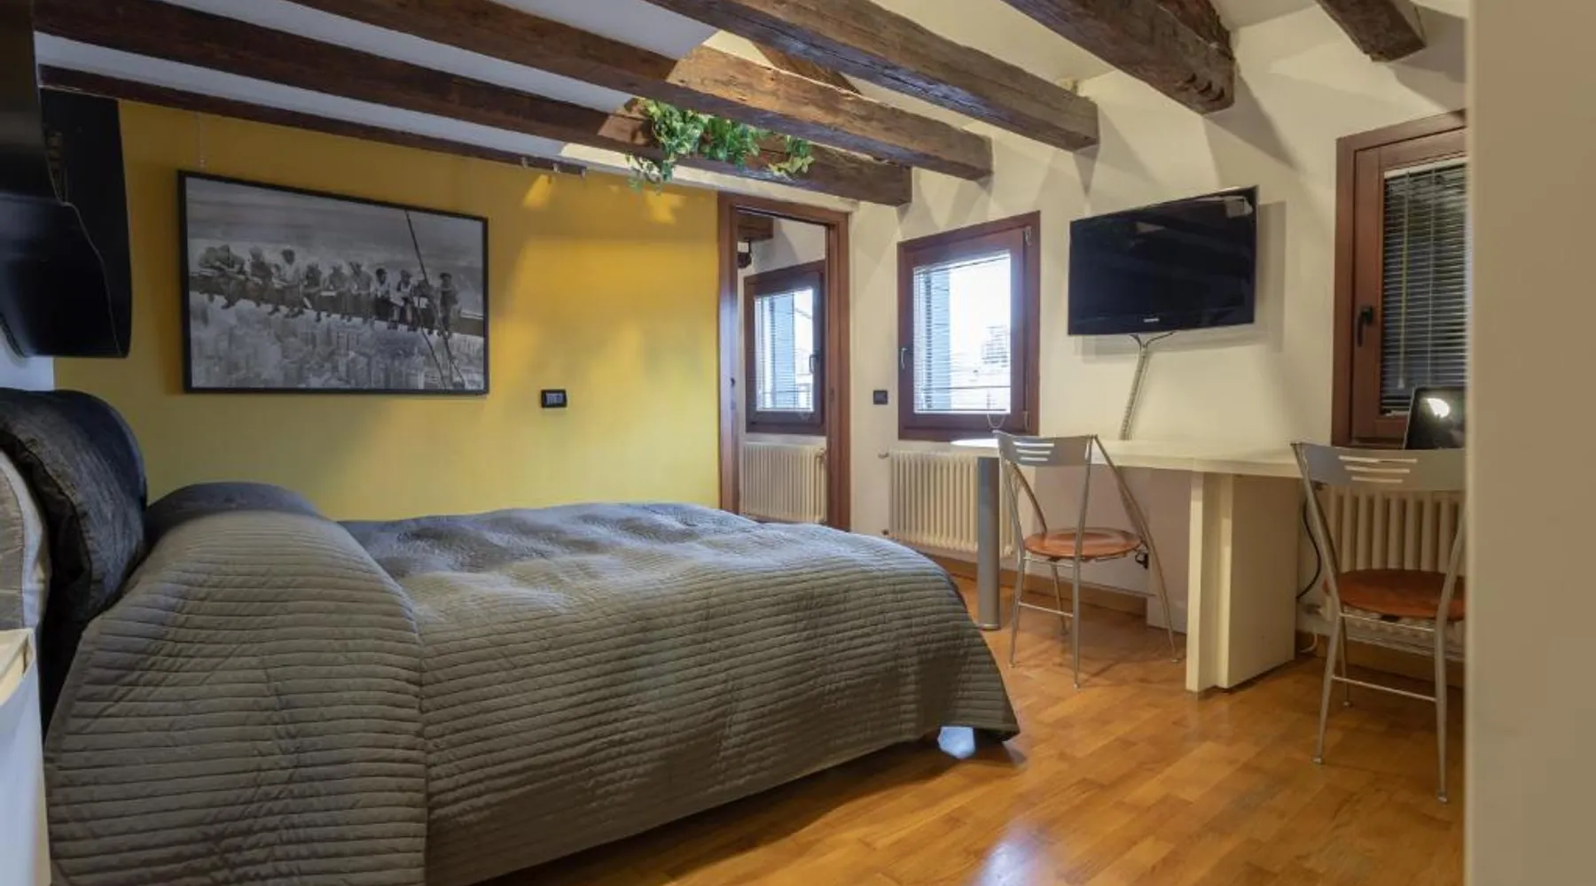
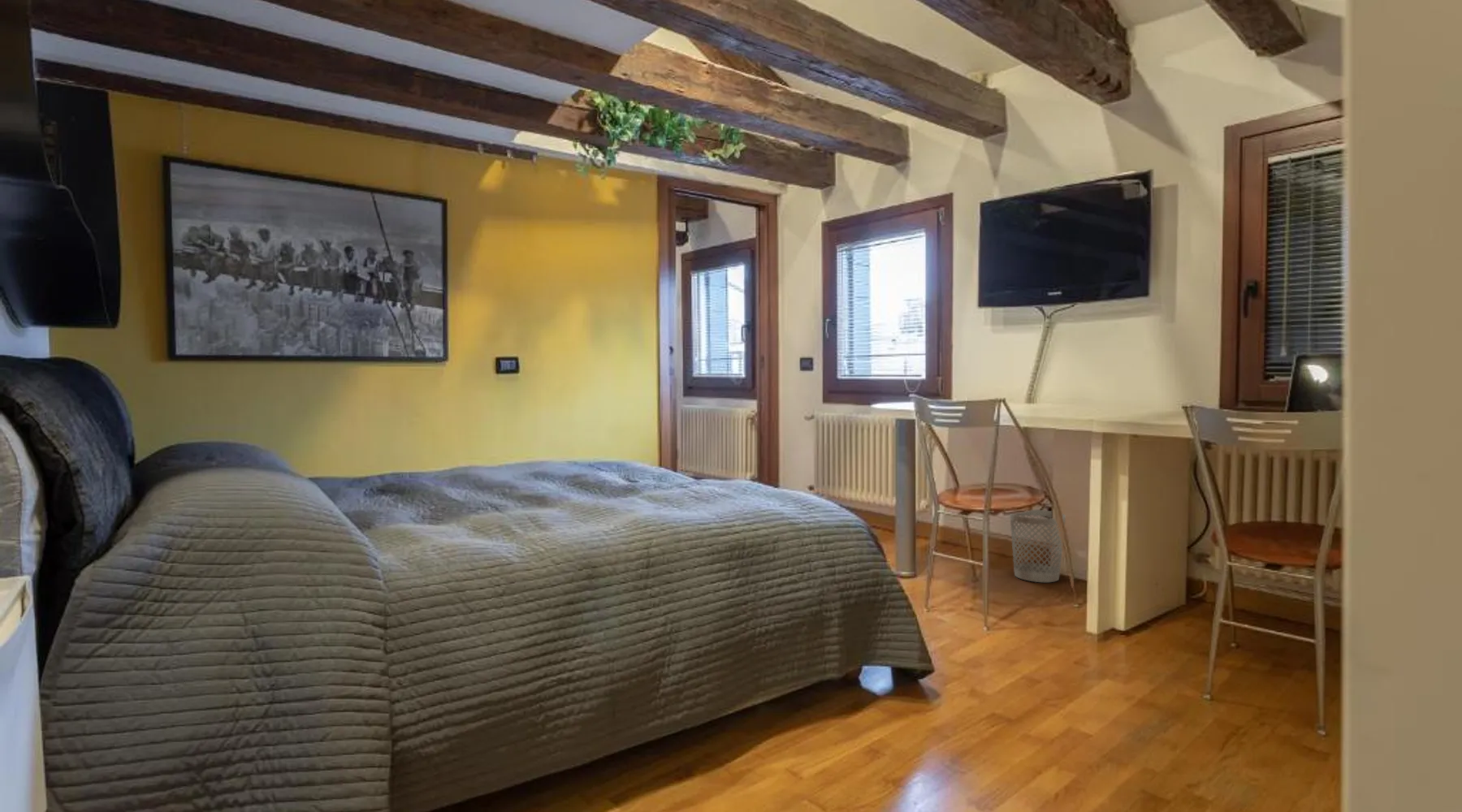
+ wastebasket [1009,509,1066,583]
